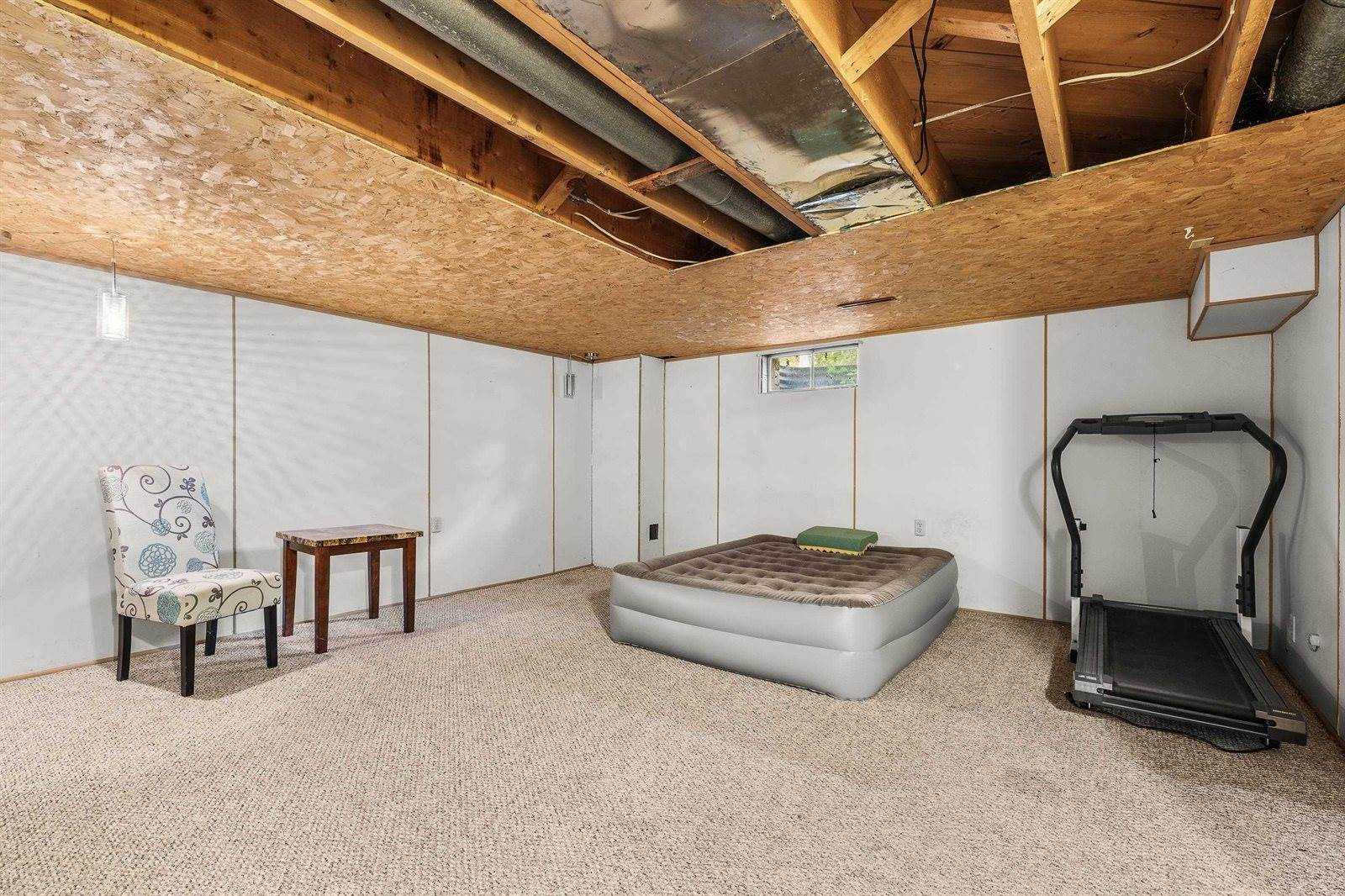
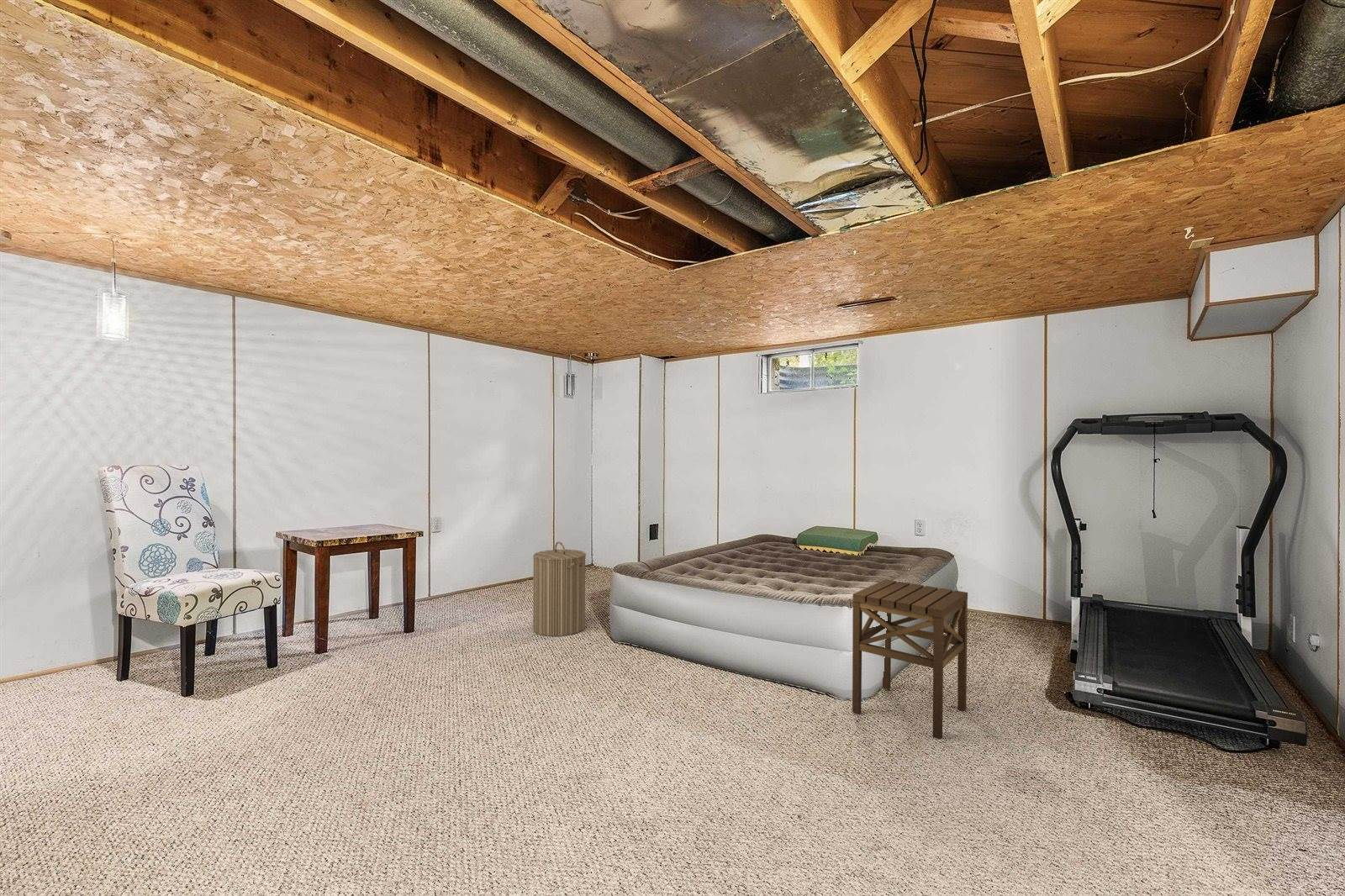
+ side table [852,578,968,740]
+ laundry hamper [532,541,587,637]
